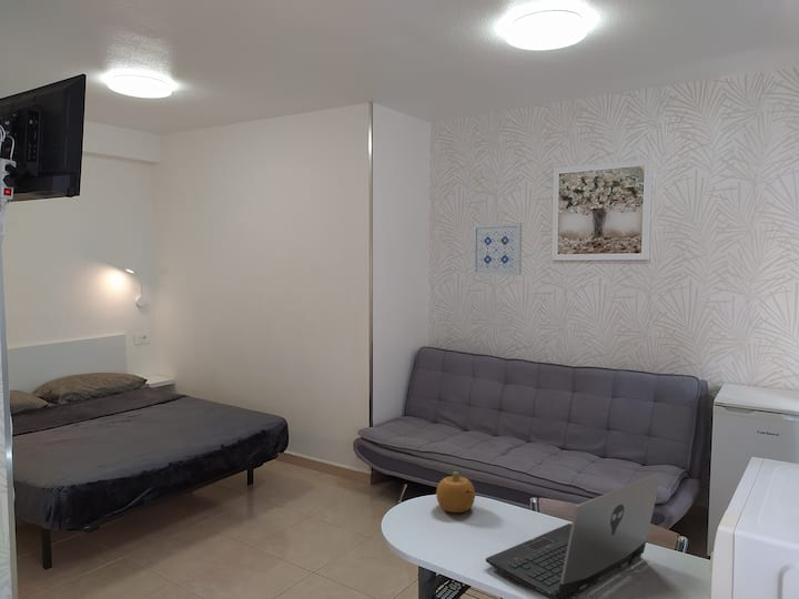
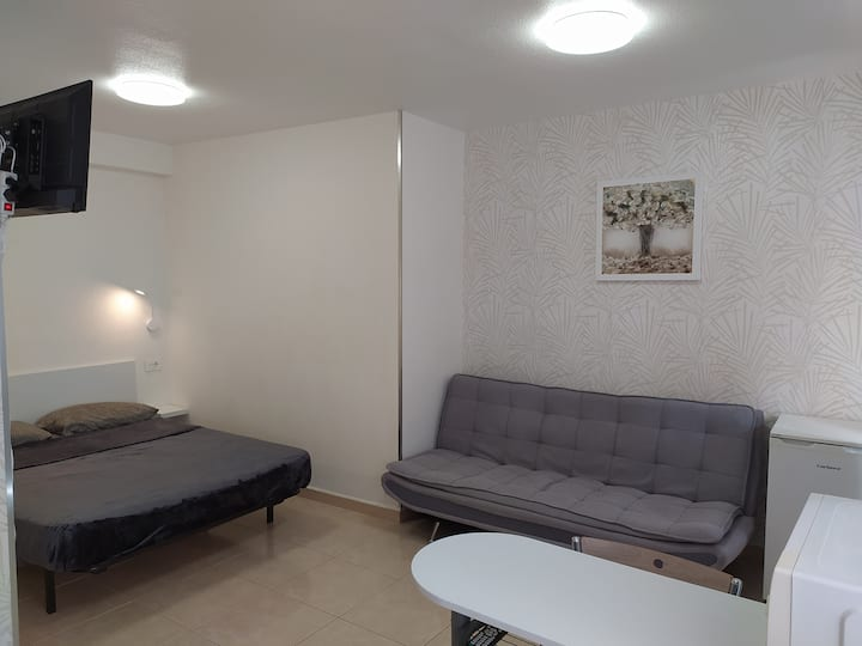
- fruit [435,470,476,514]
- wall art [472,222,523,276]
- laptop computer [485,473,663,599]
